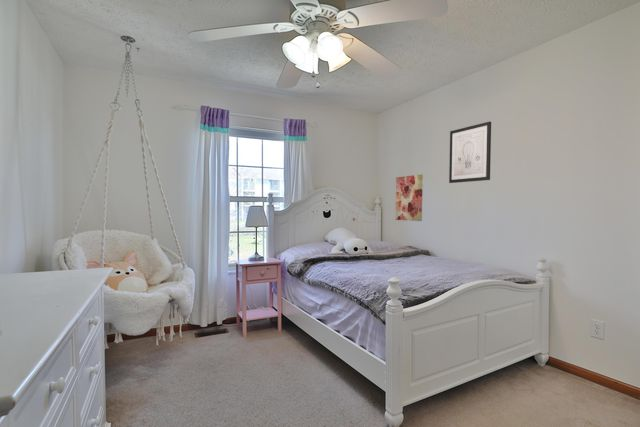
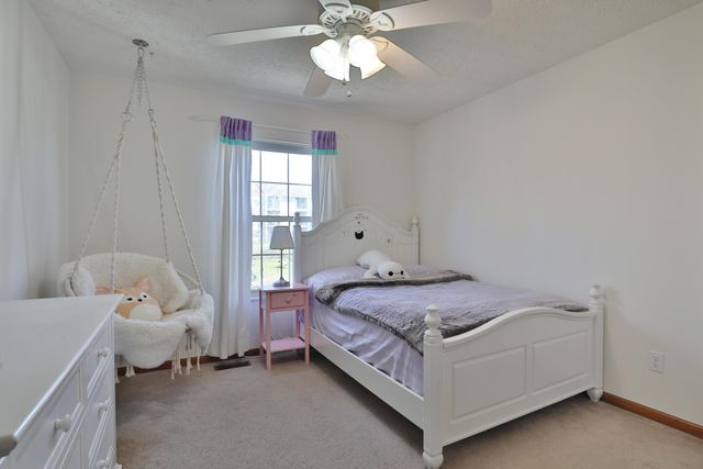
- wall art [395,174,424,222]
- wall art [448,120,492,184]
